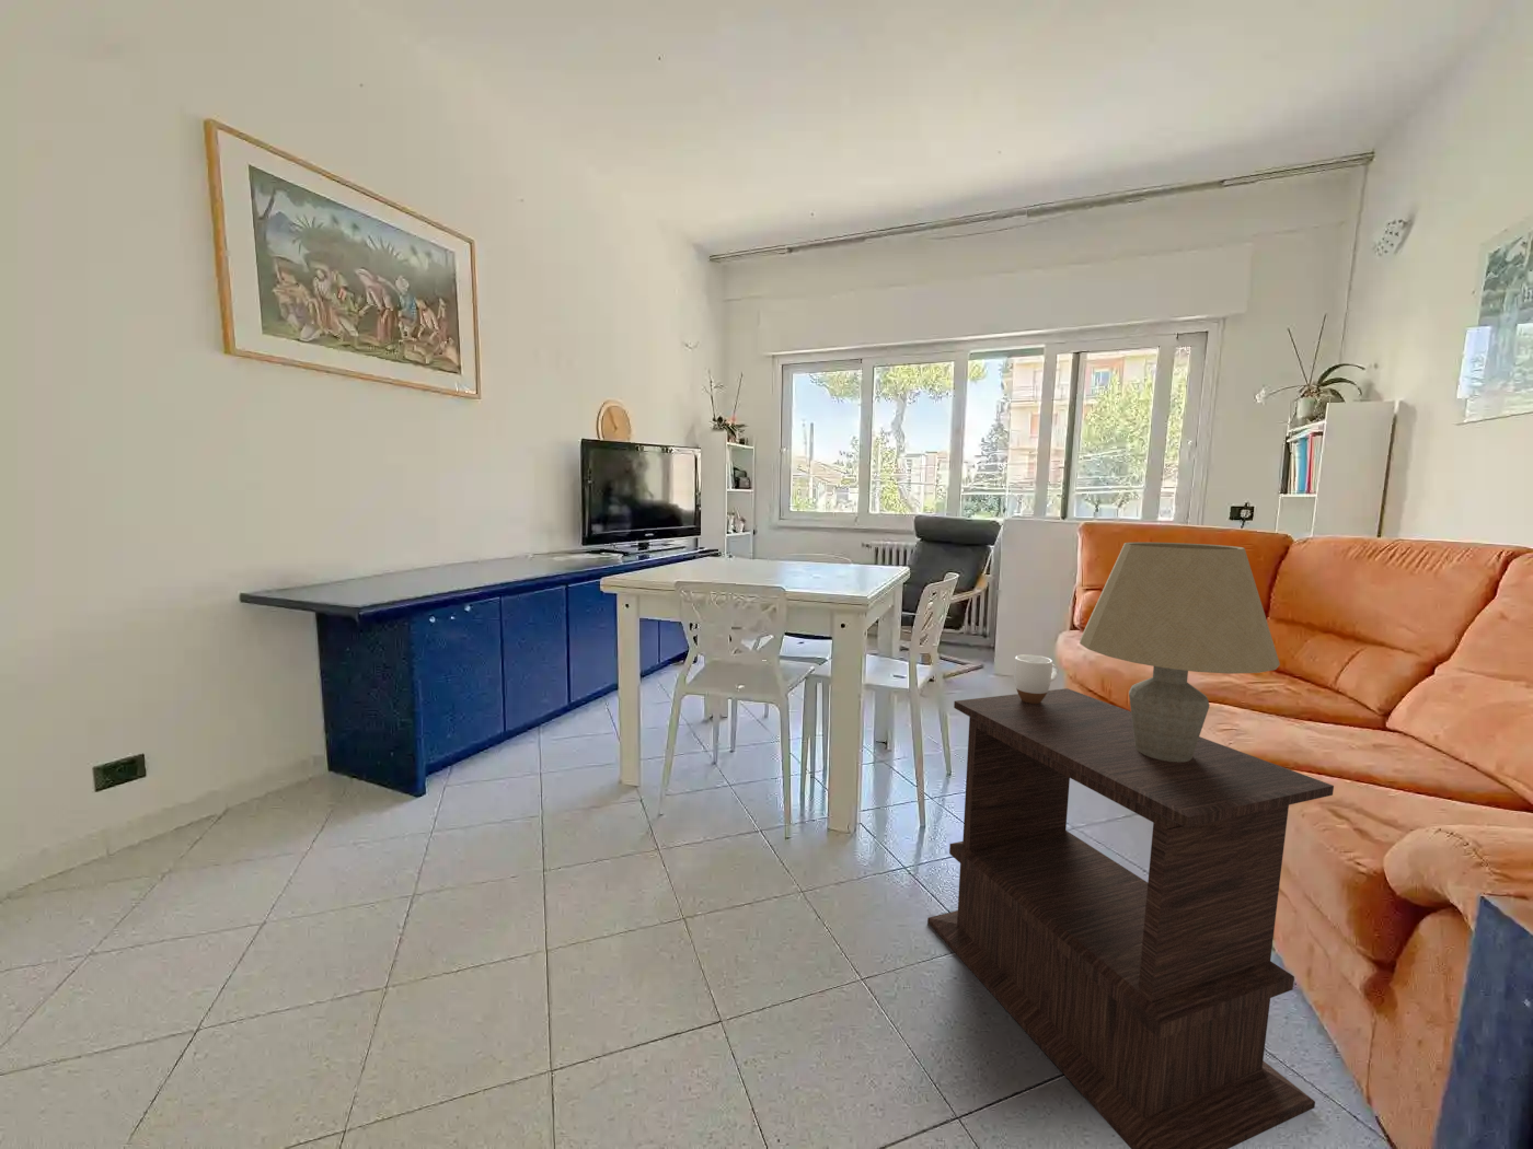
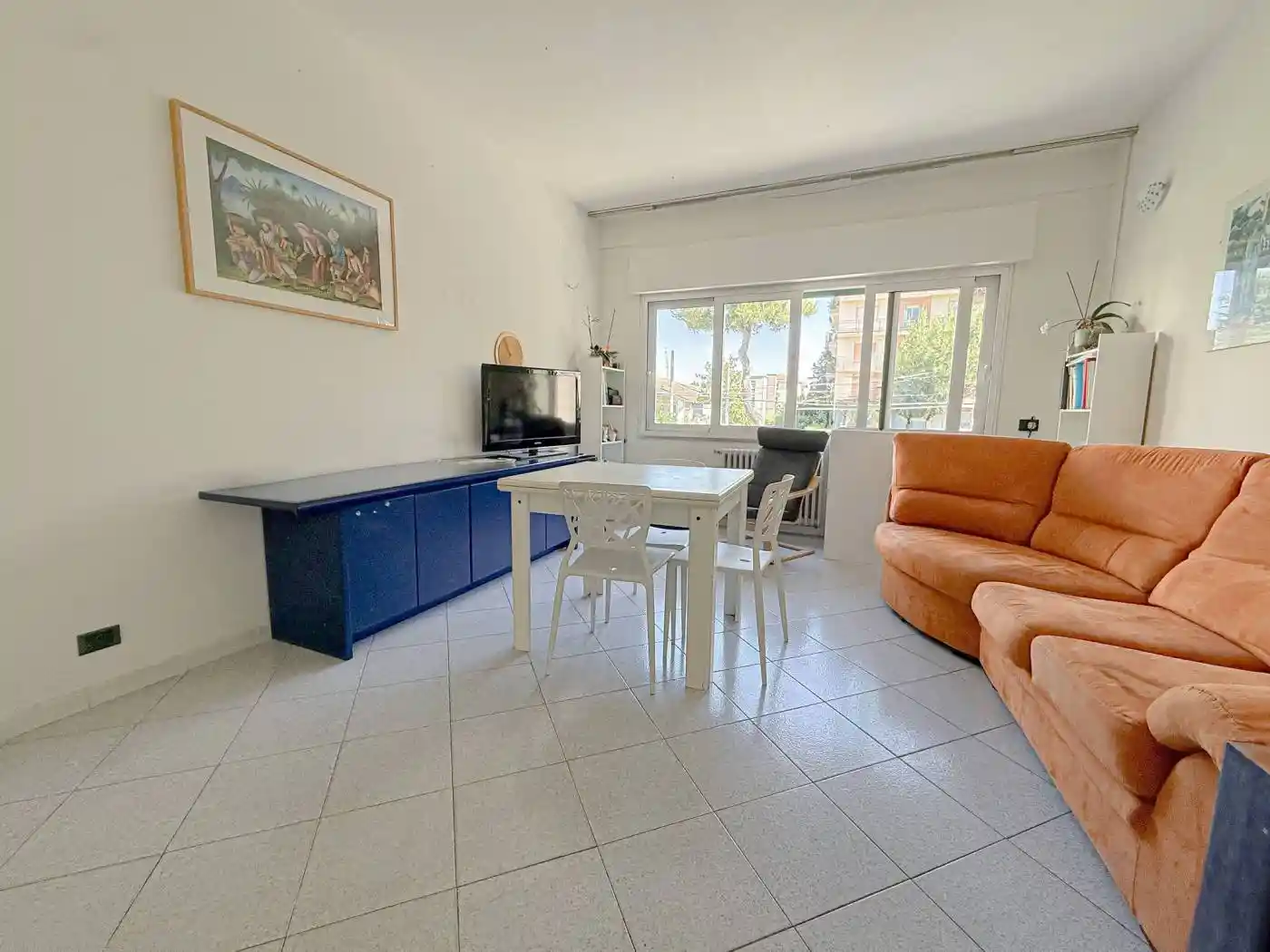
- side table [926,687,1335,1149]
- mug [1013,653,1059,704]
- table lamp [1079,541,1281,763]
